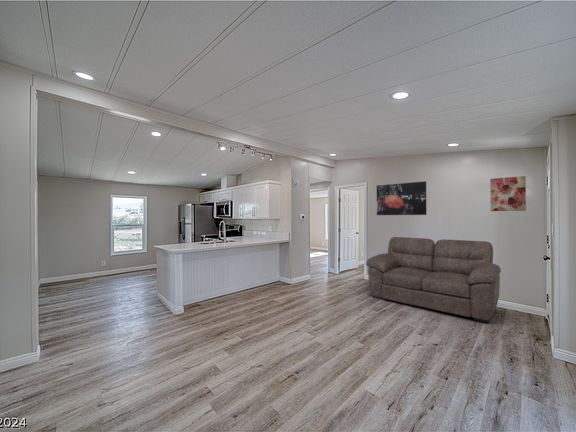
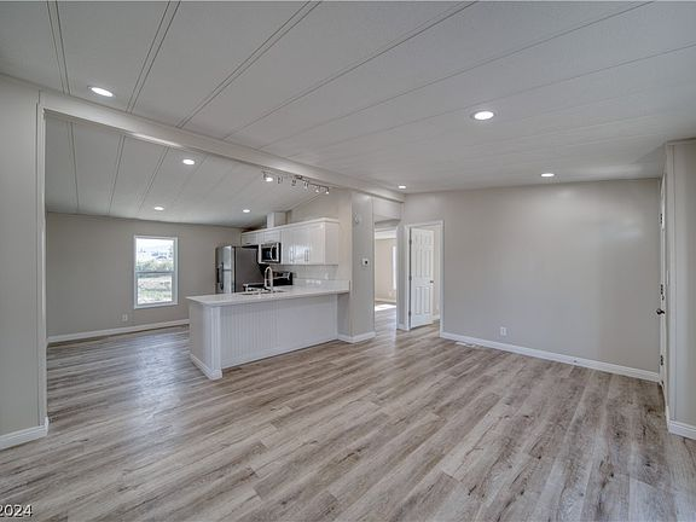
- wall art [376,180,427,216]
- sofa [365,236,502,324]
- wall art [489,175,527,212]
